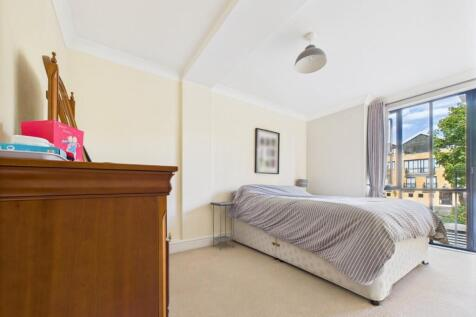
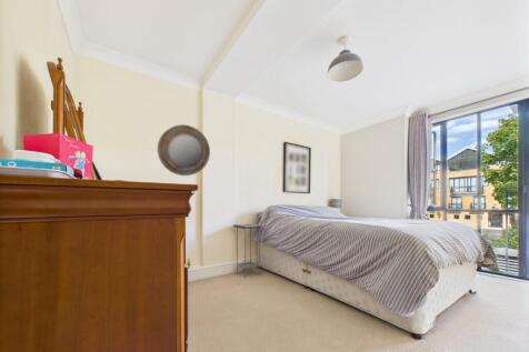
+ home mirror [157,123,211,177]
